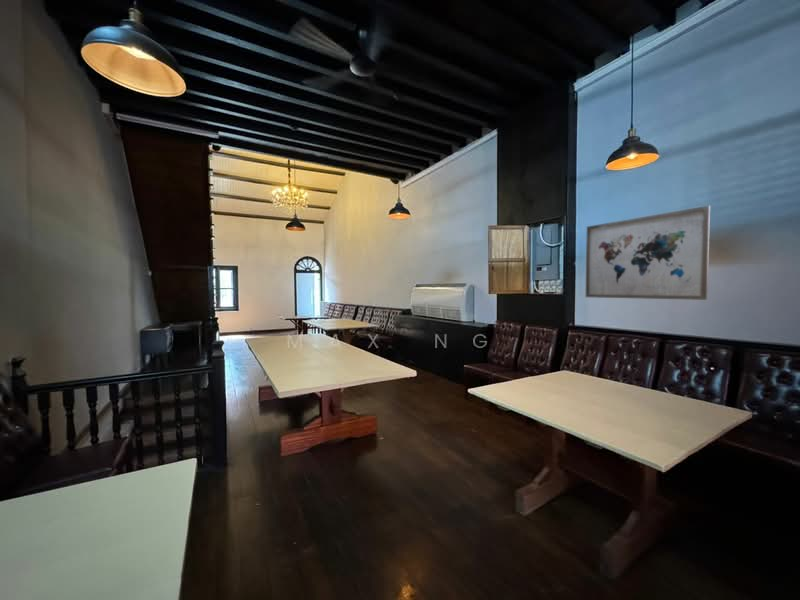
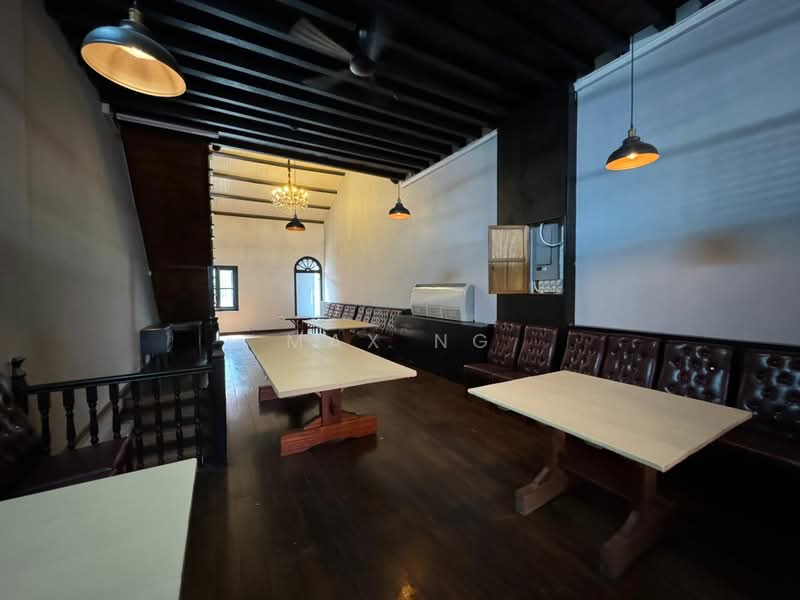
- wall art [585,205,711,301]
